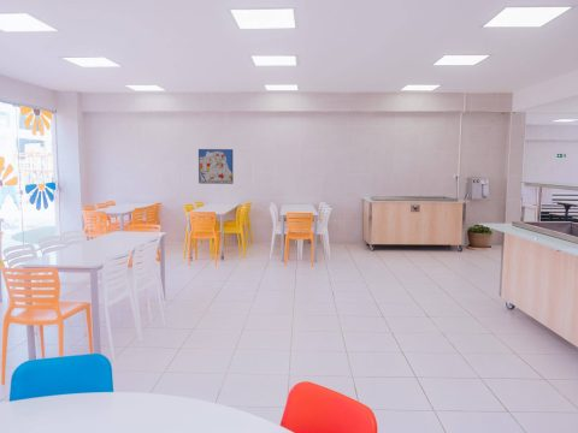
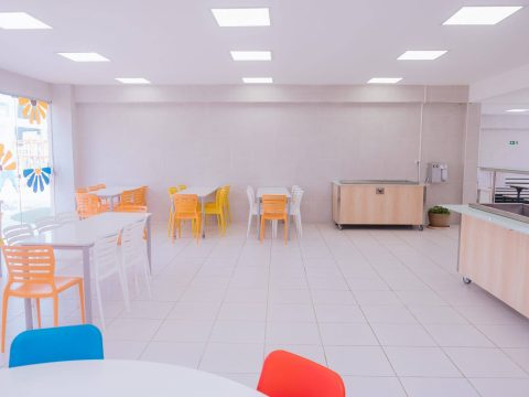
- wall art [197,148,234,185]
